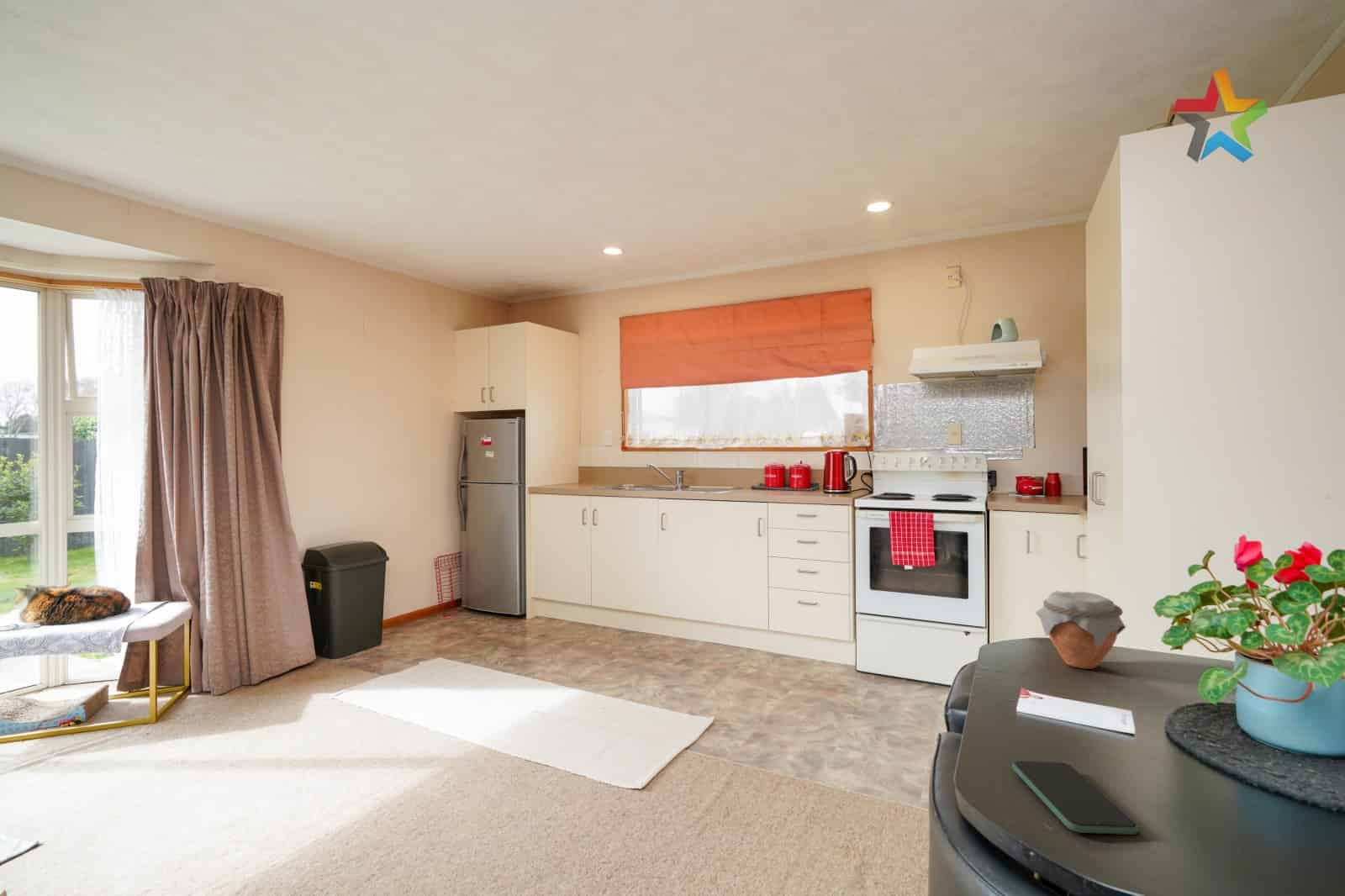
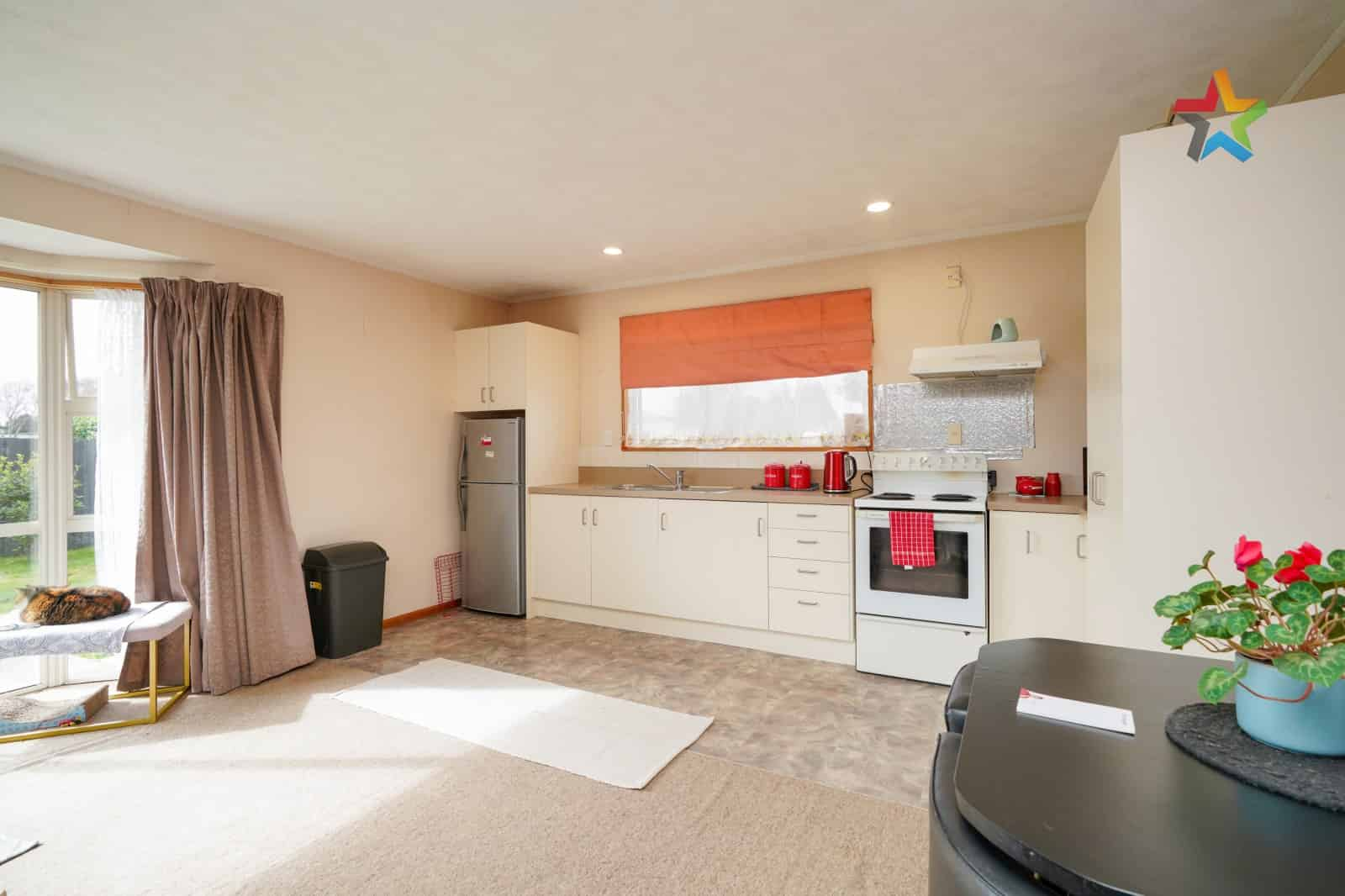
- jar [1034,590,1126,670]
- smartphone [1011,760,1140,835]
